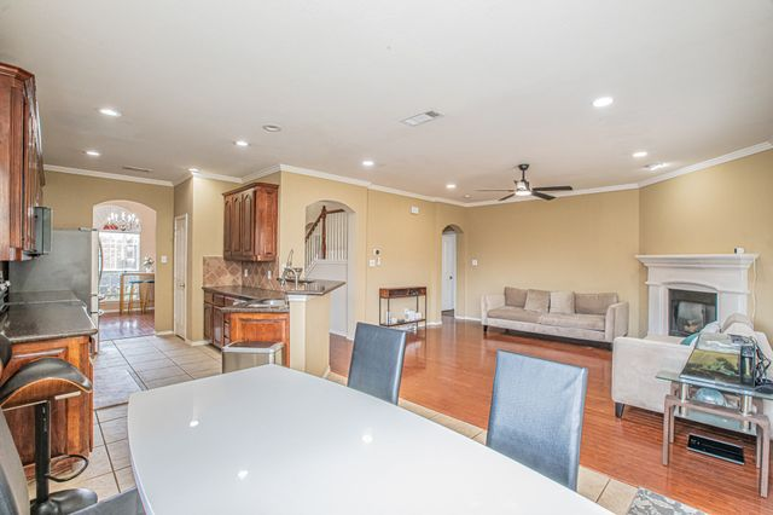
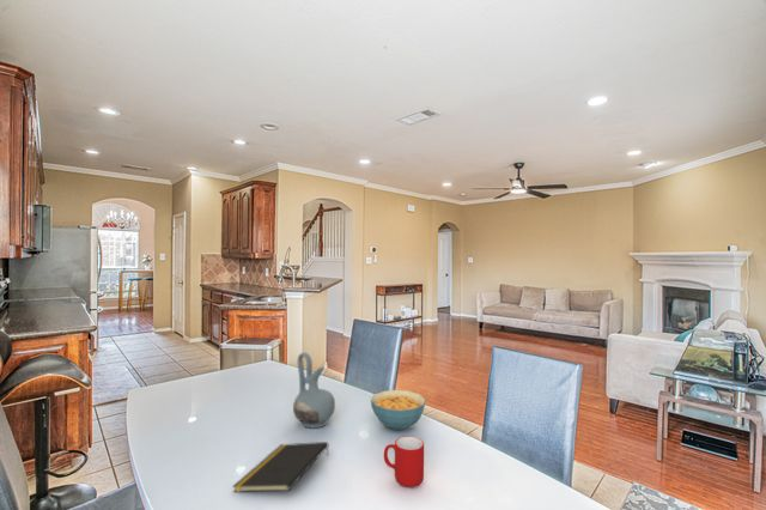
+ notepad [231,441,330,493]
+ cup [383,436,425,488]
+ cereal bowl [370,389,426,431]
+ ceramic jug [292,352,336,429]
